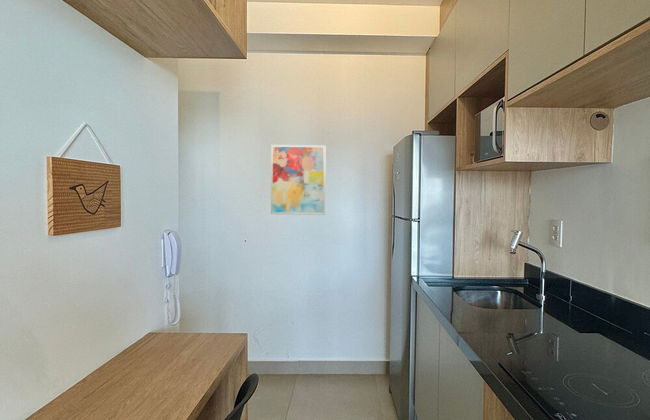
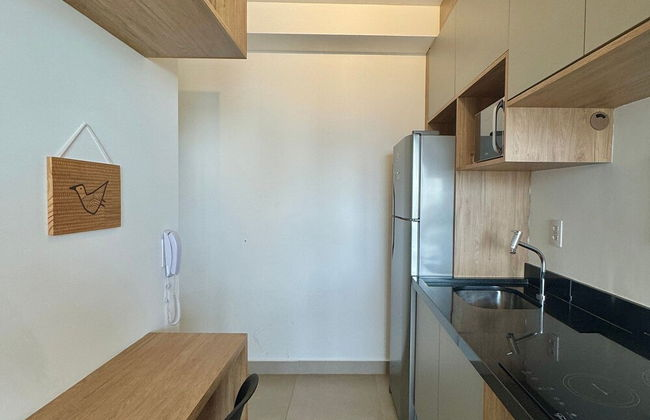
- wall art [270,144,327,216]
